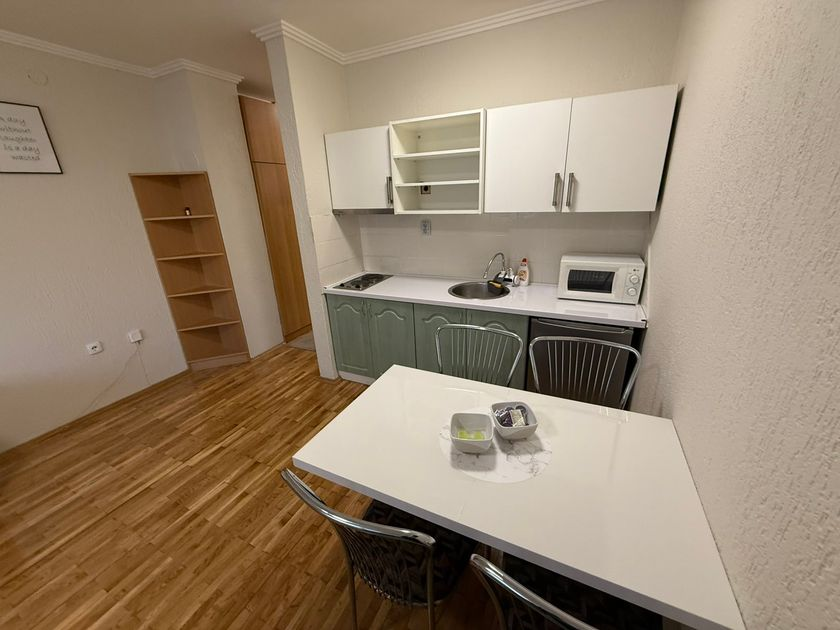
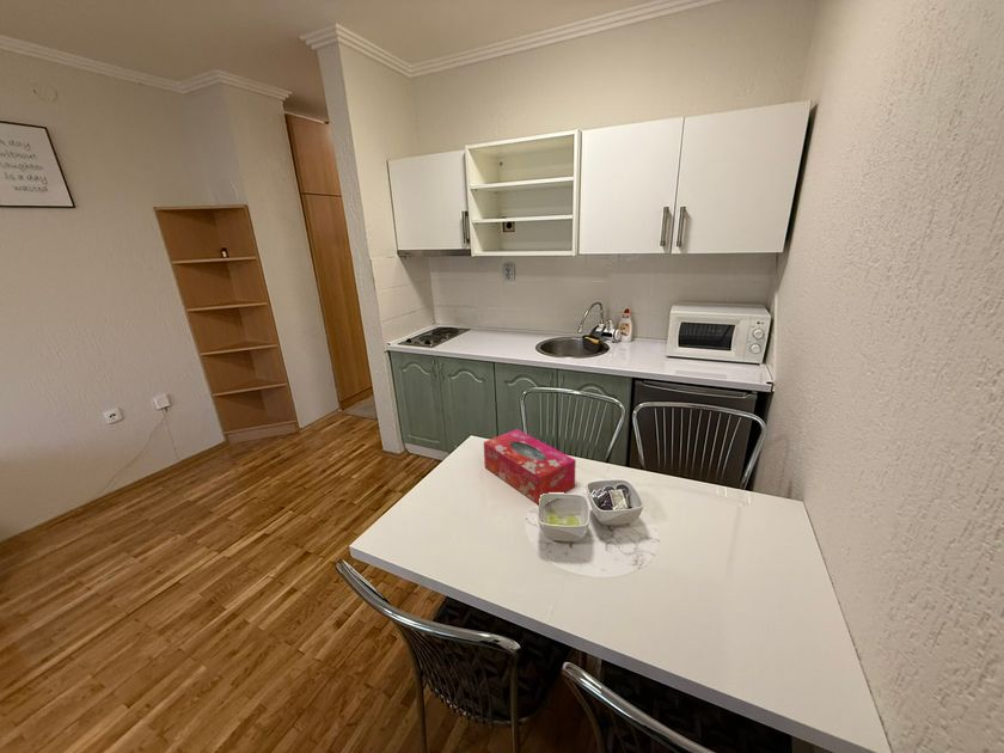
+ tissue box [483,428,577,506]
